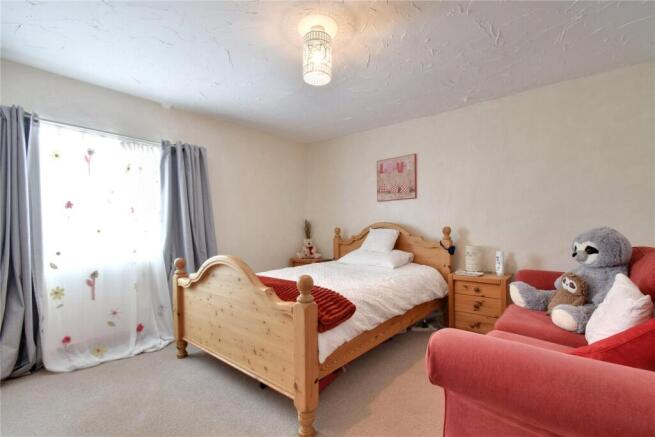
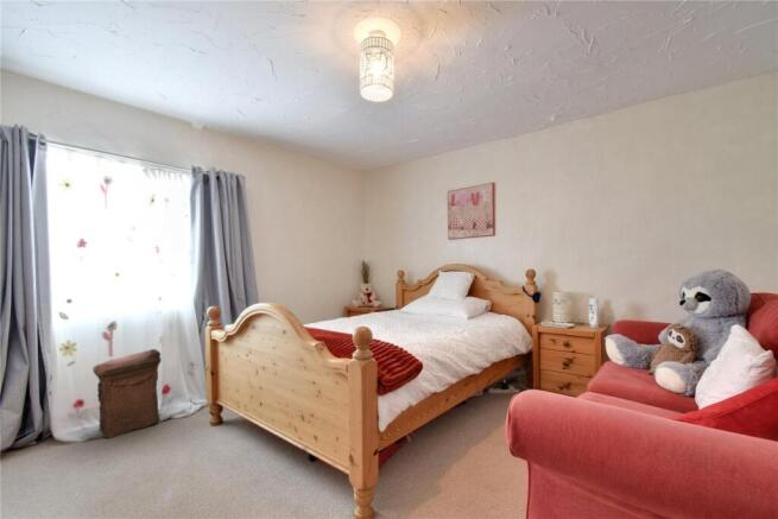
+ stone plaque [91,348,163,439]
